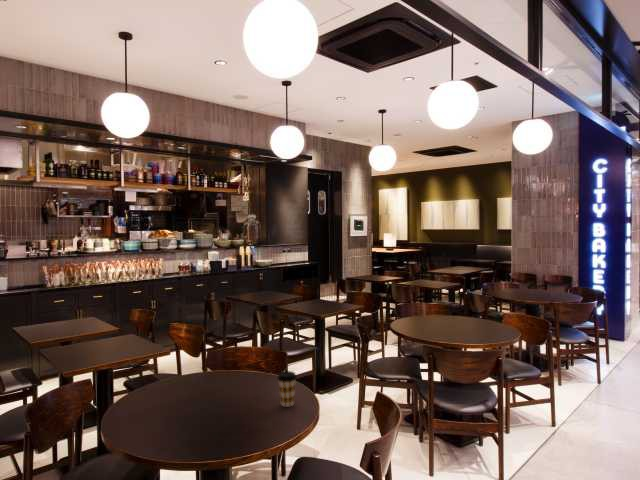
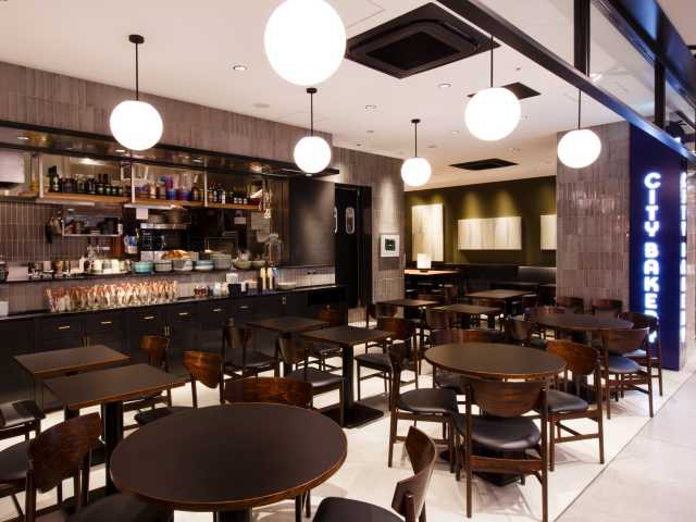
- coffee cup [276,370,298,408]
